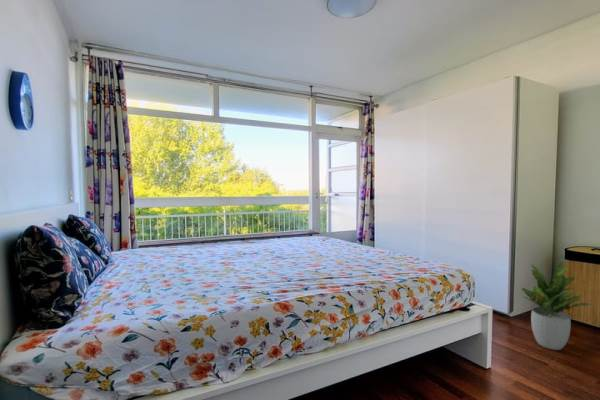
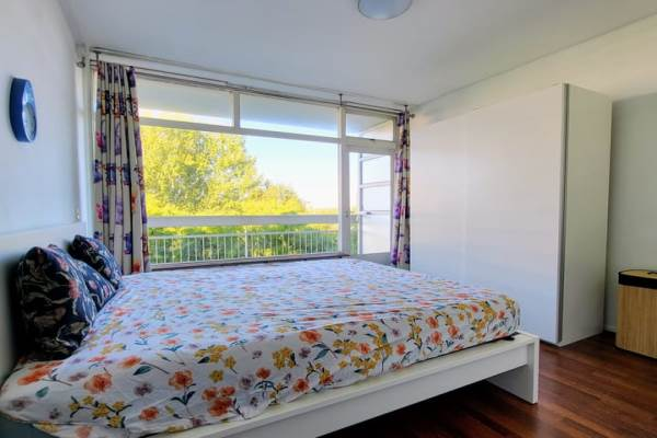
- potted plant [521,261,592,351]
